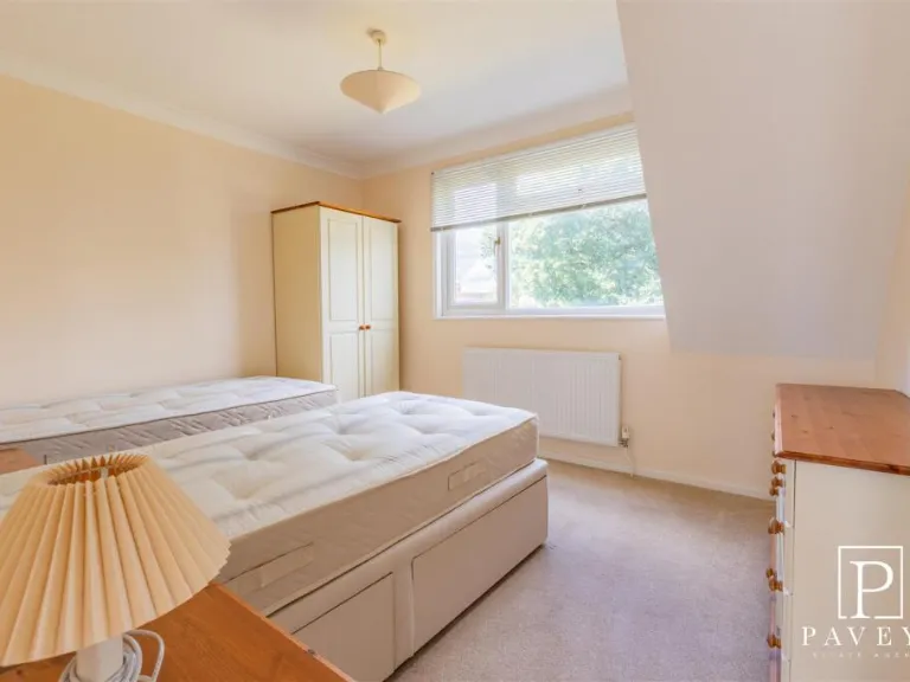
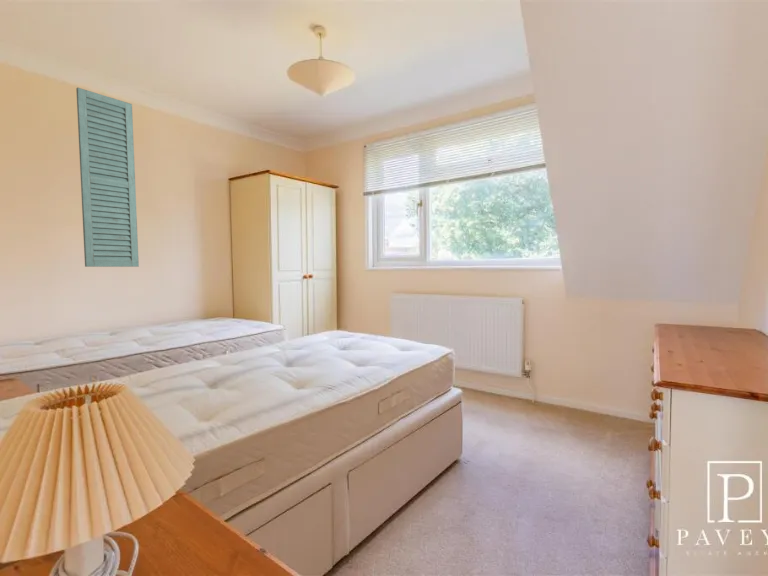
+ wall art [75,87,140,268]
